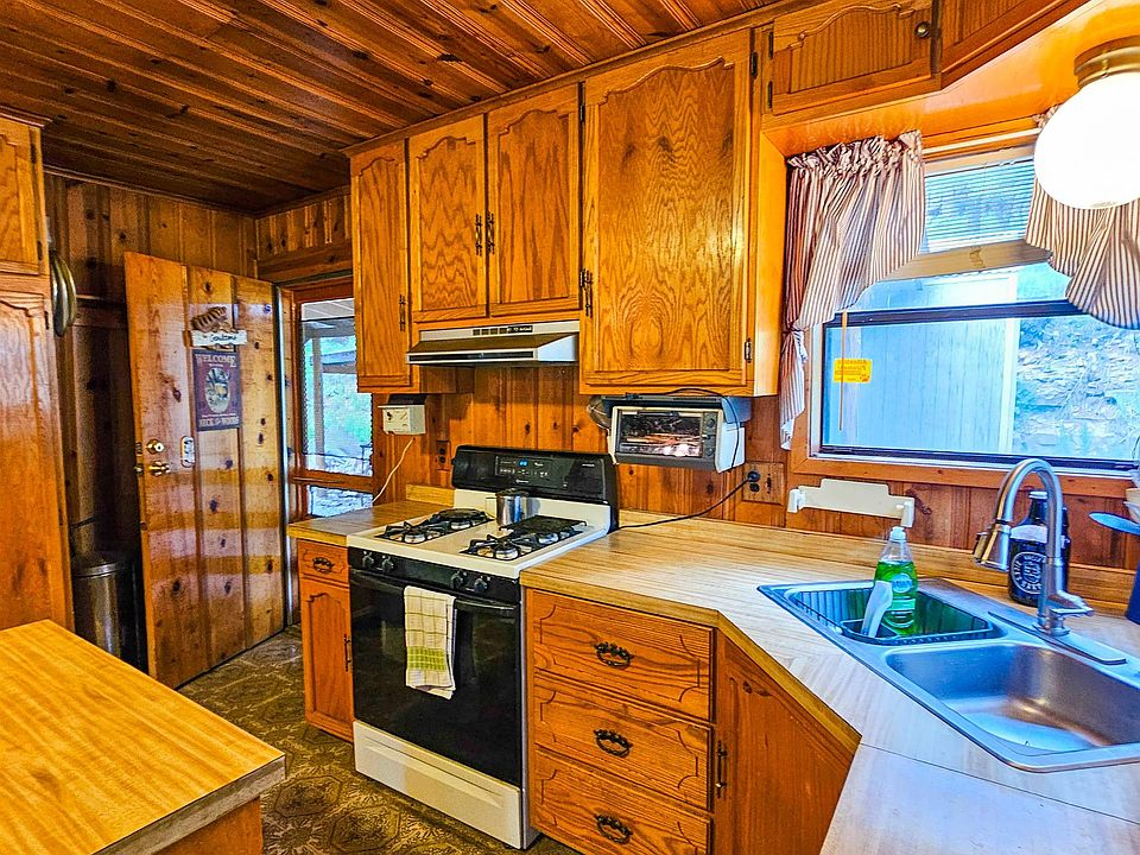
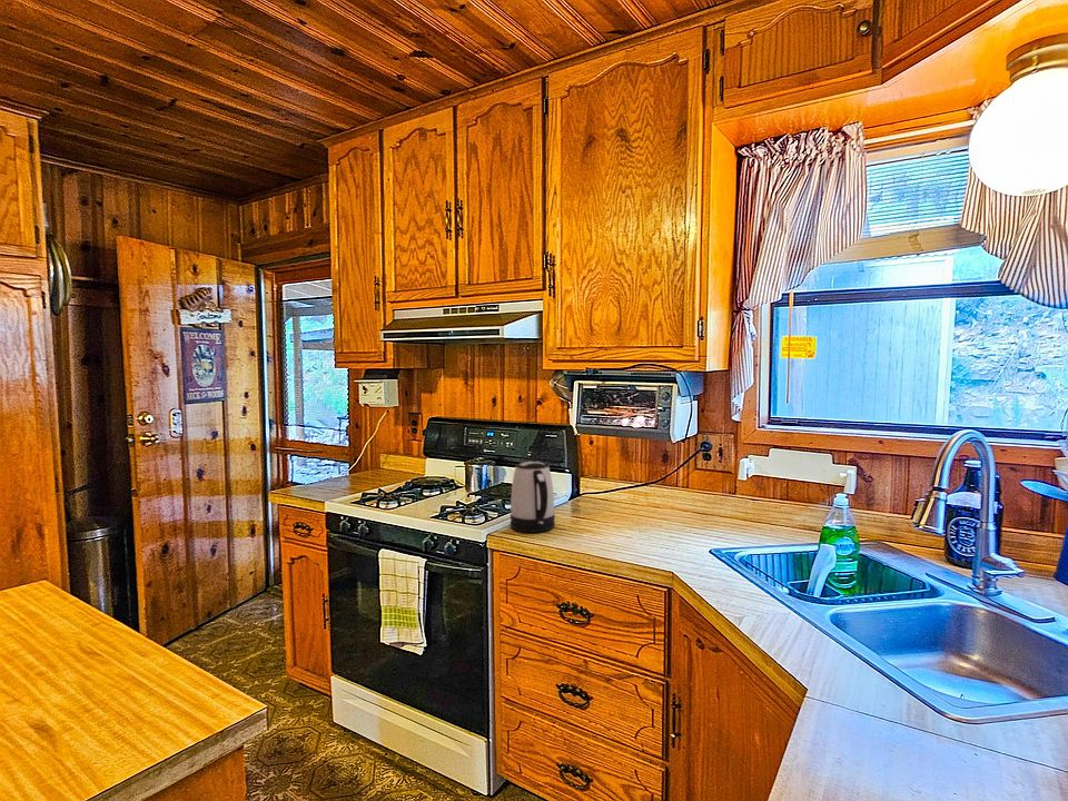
+ kettle [510,461,556,533]
